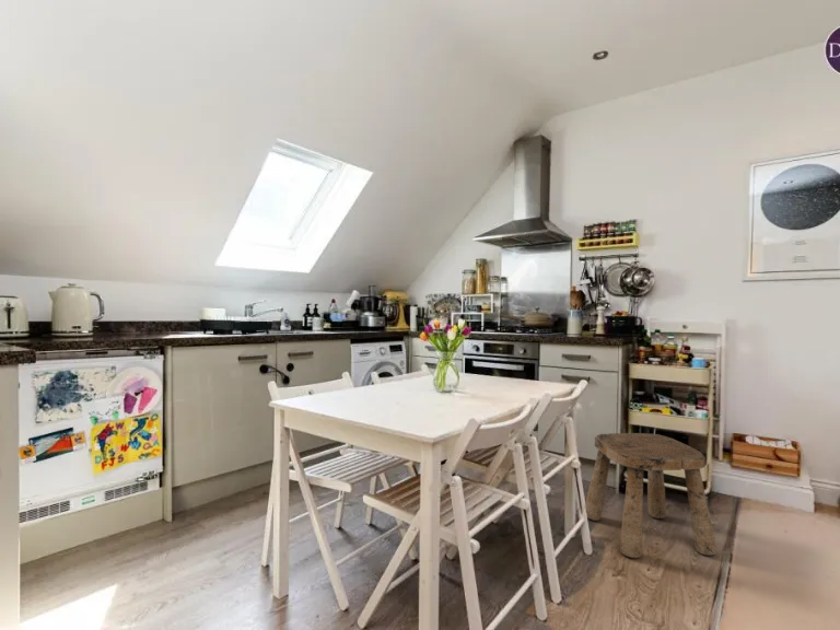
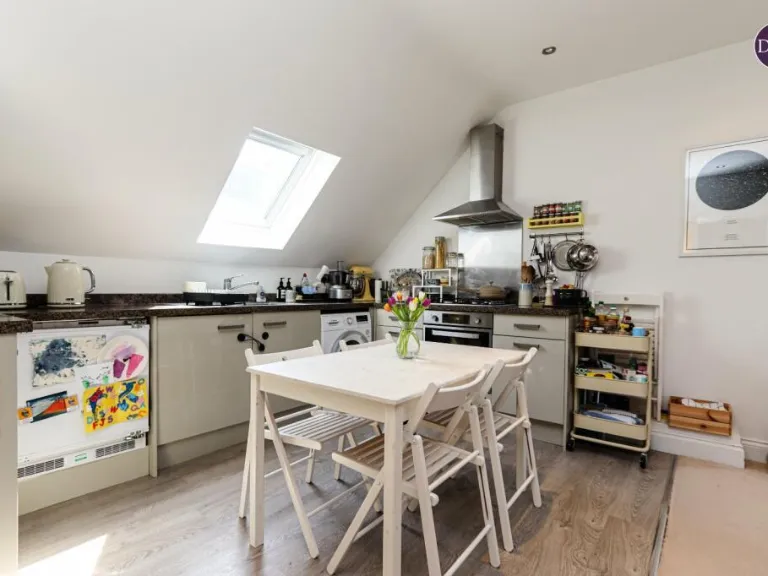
- stool [584,432,719,559]
